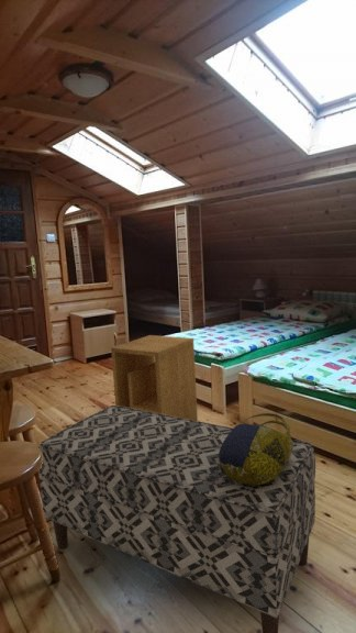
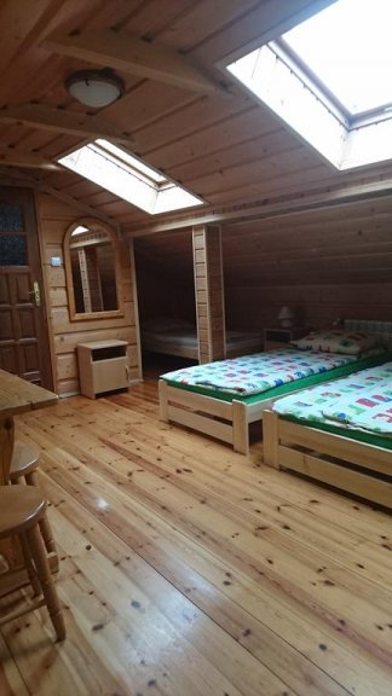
- side table [110,334,199,421]
- bench [37,404,316,633]
- tote bag [219,412,293,486]
